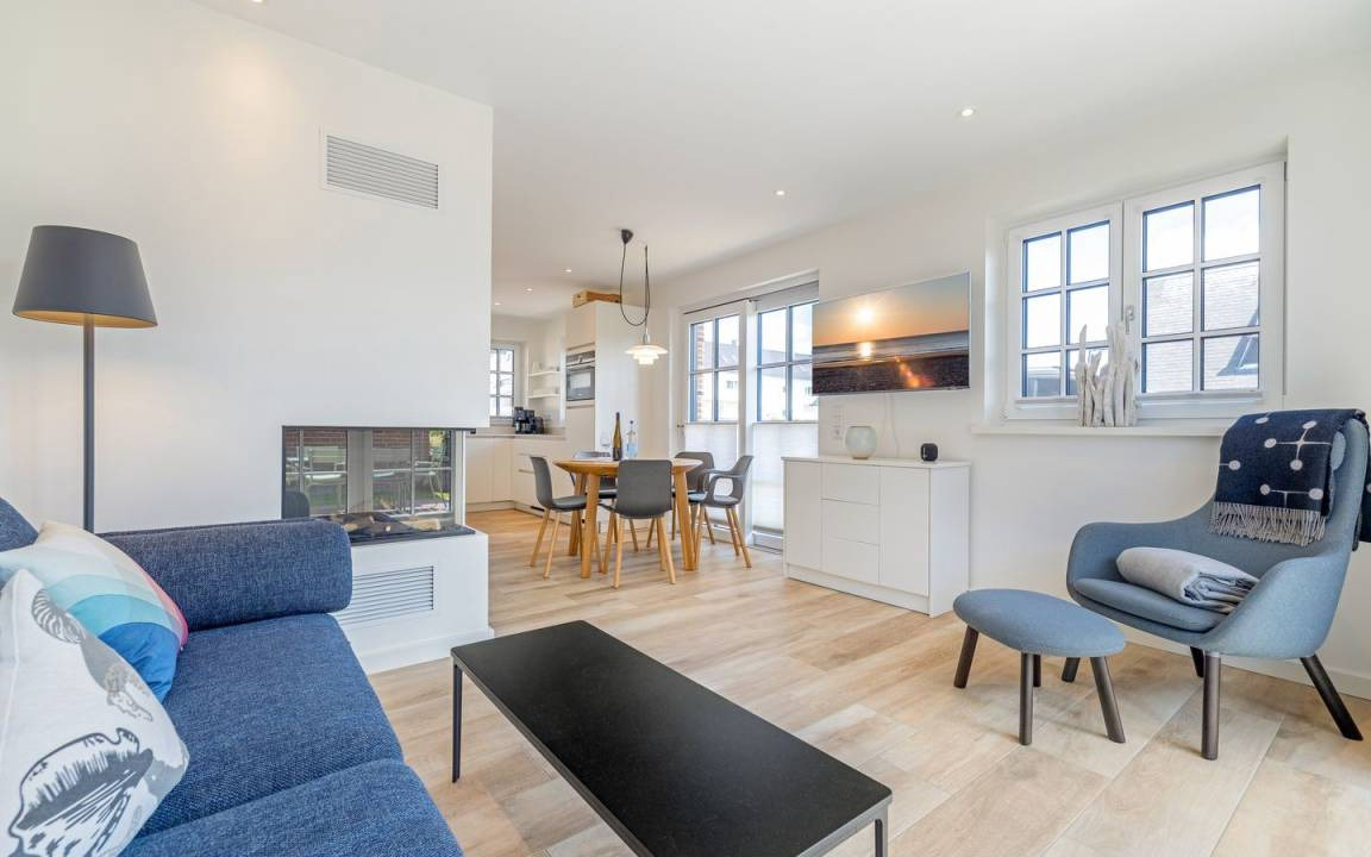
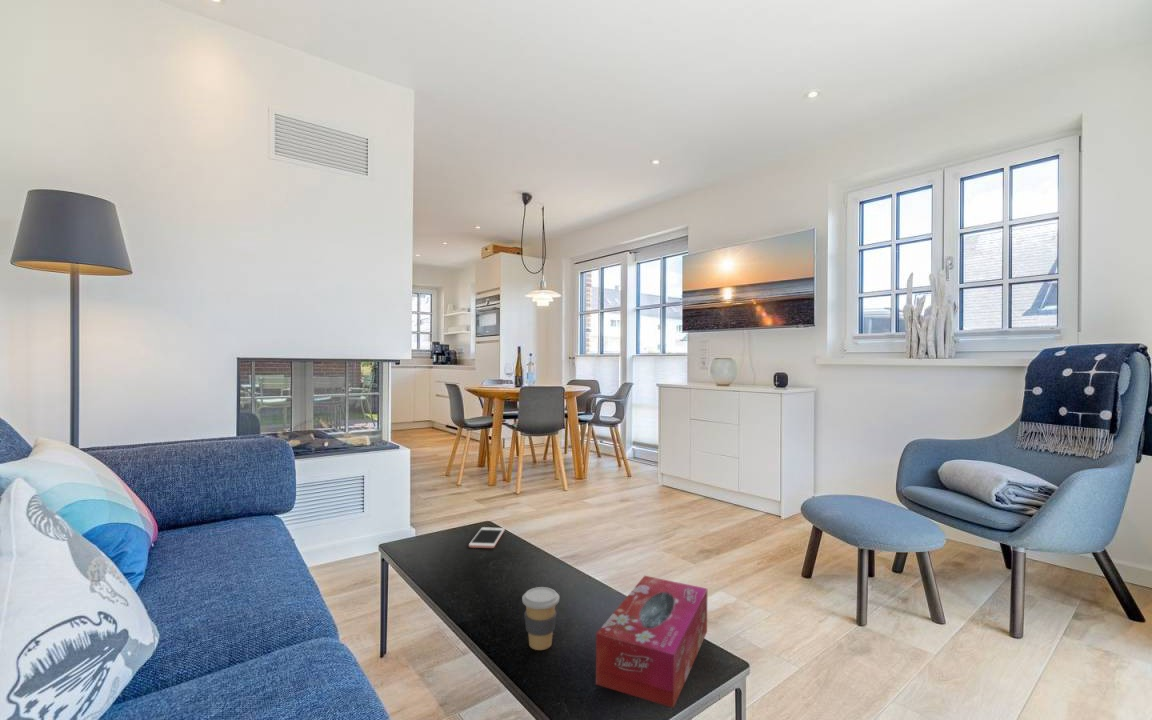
+ coffee cup [521,586,560,651]
+ tissue box [595,575,708,709]
+ cell phone [468,526,506,549]
